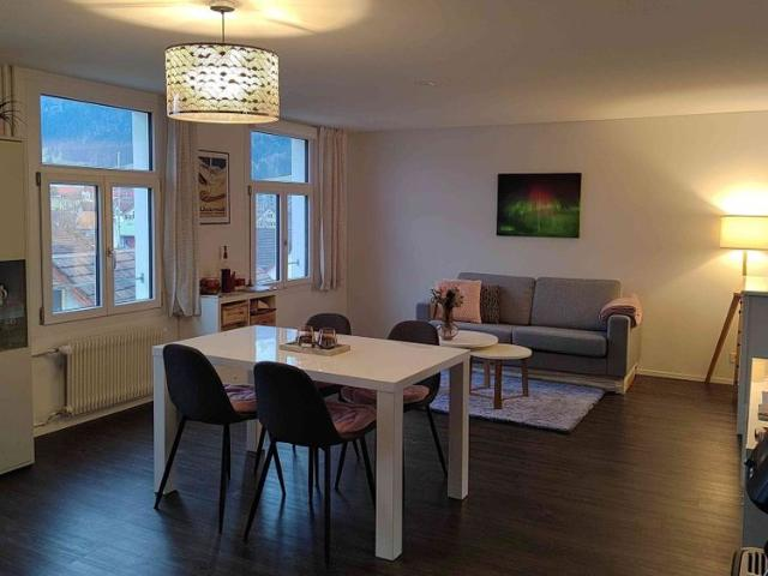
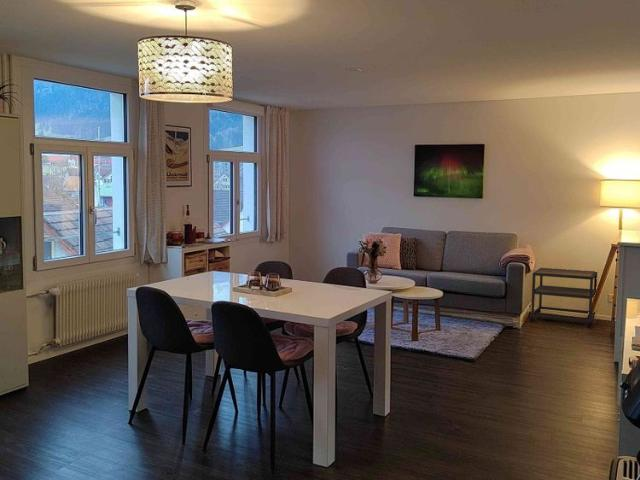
+ side table [528,267,598,328]
